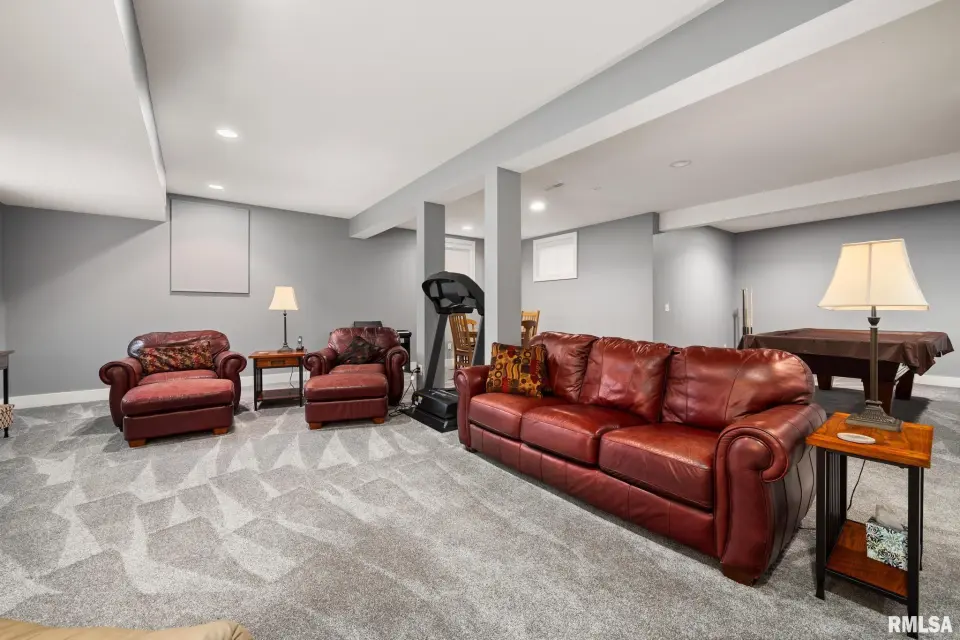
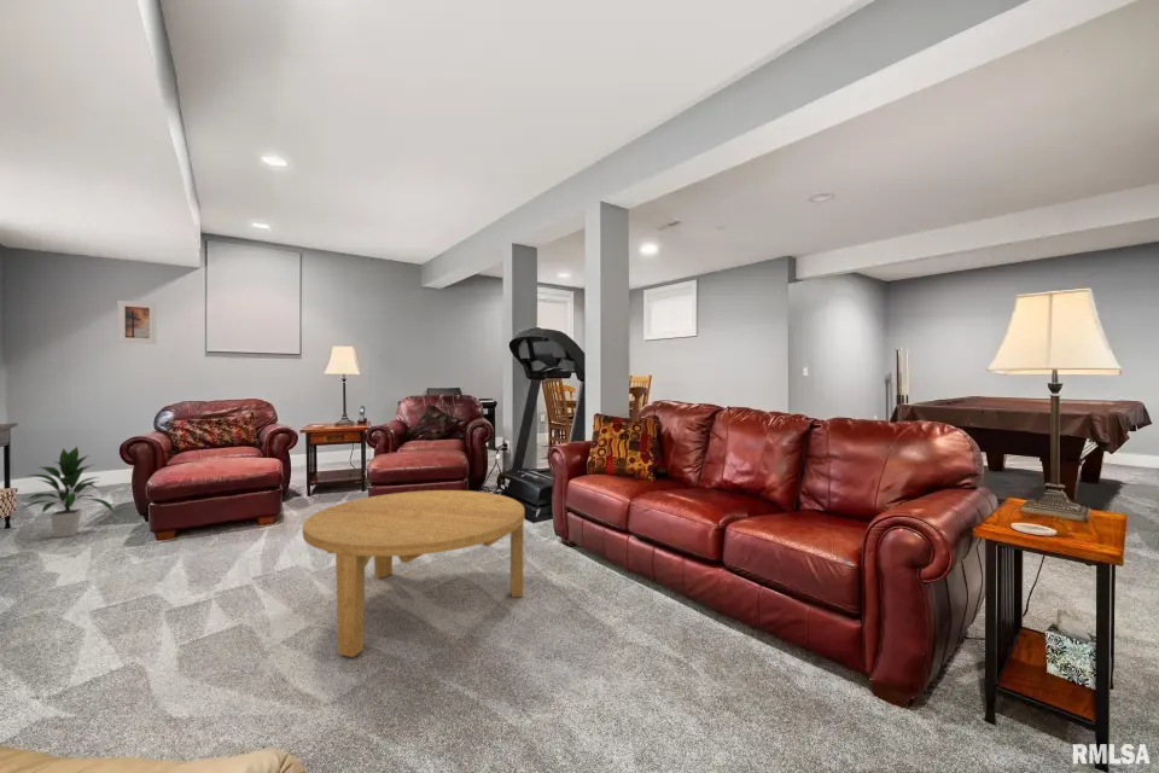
+ indoor plant [22,446,115,539]
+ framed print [116,300,158,345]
+ coffee table [302,489,525,658]
